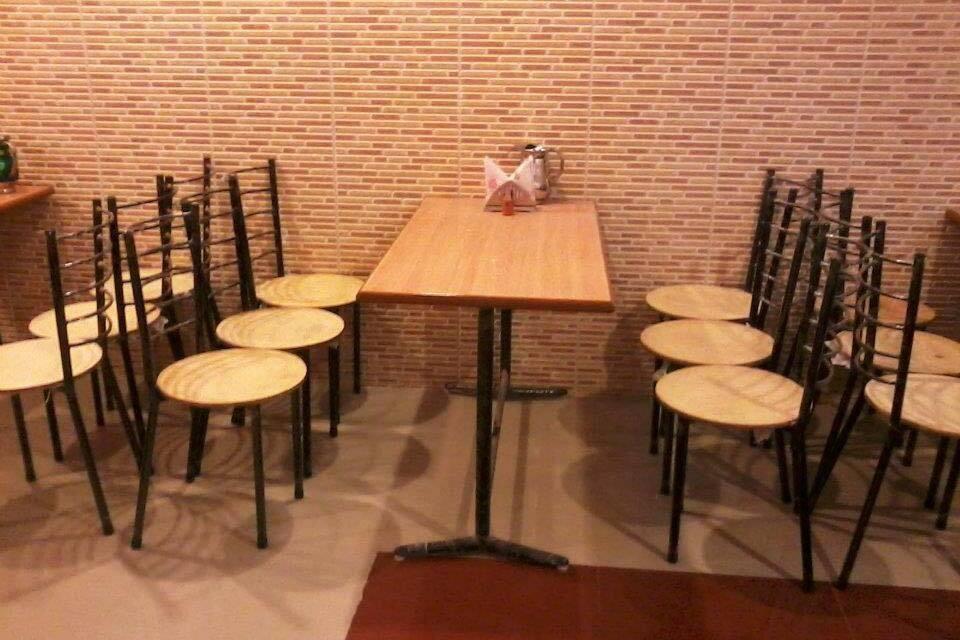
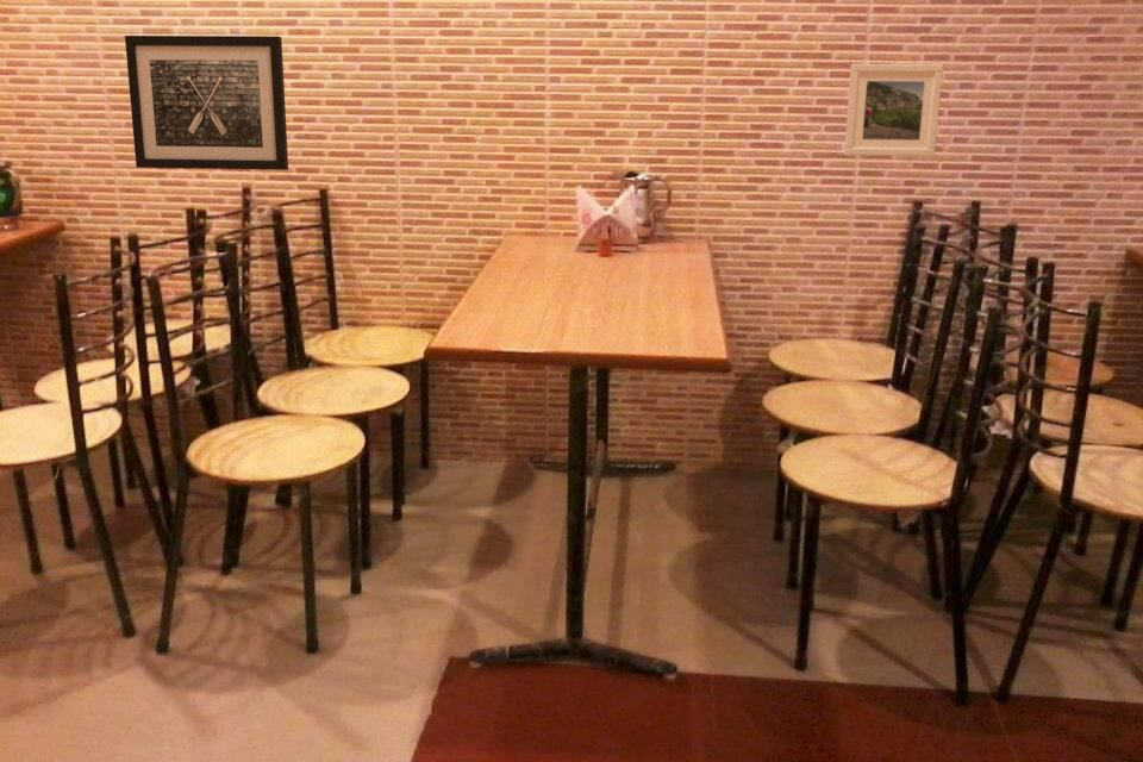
+ wall art [124,35,289,171]
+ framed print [843,63,944,157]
